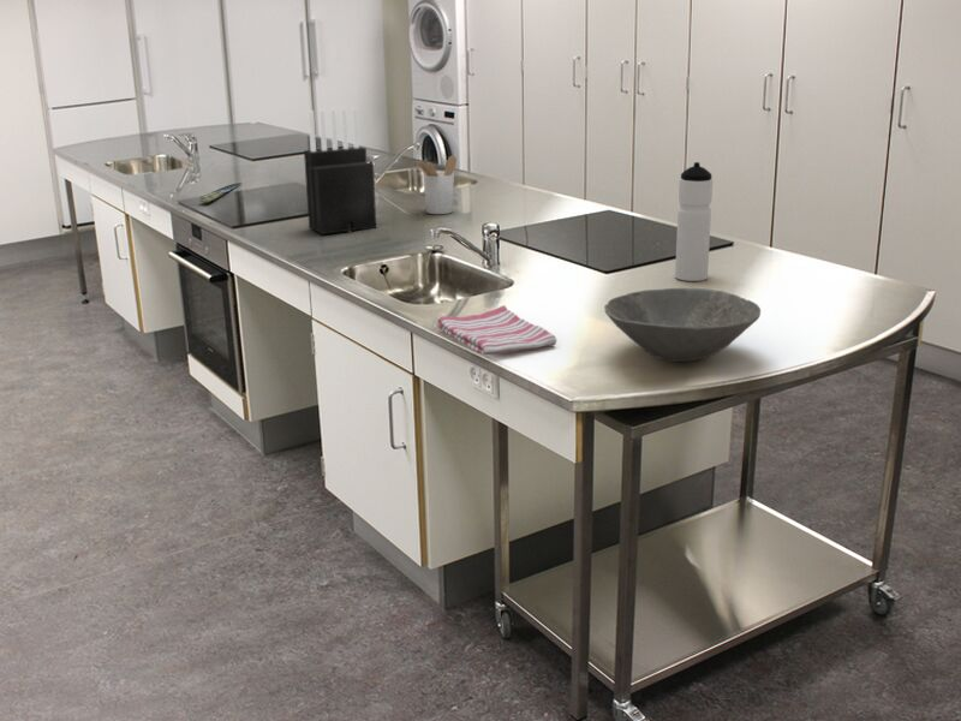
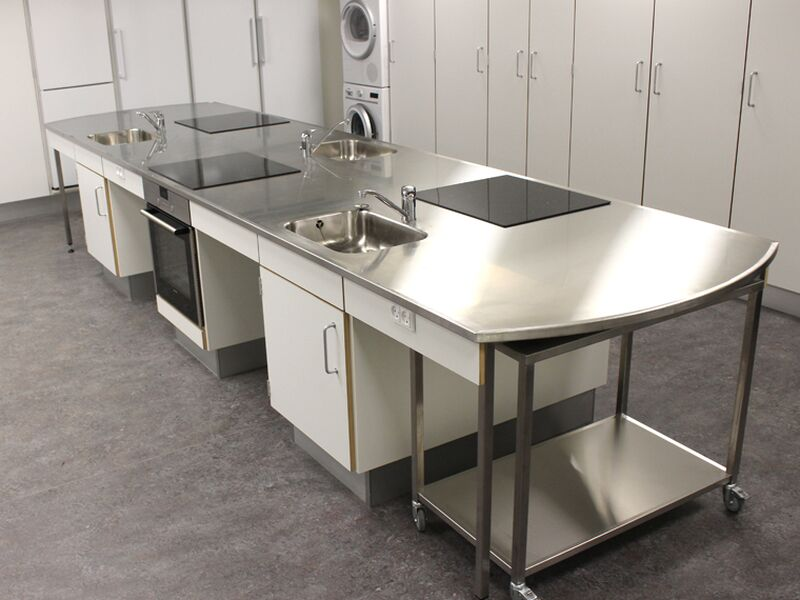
- dish towel [436,304,559,356]
- water bottle [674,161,714,282]
- knife block [303,107,377,236]
- kitchen knife [198,181,244,203]
- utensil holder [414,155,458,215]
- bowl [603,287,762,363]
